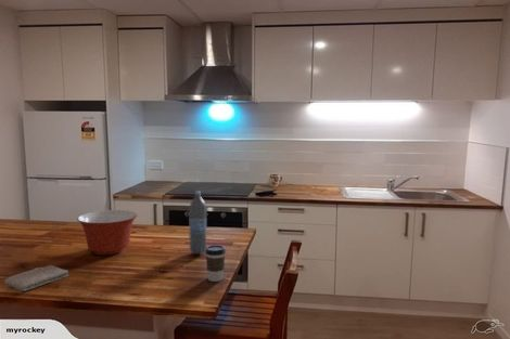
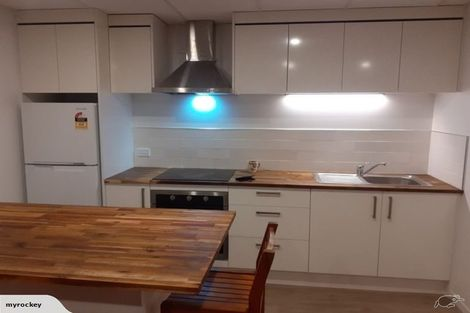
- coffee cup [204,244,227,283]
- water bottle [188,190,207,256]
- mixing bowl [76,209,138,256]
- washcloth [3,264,69,292]
